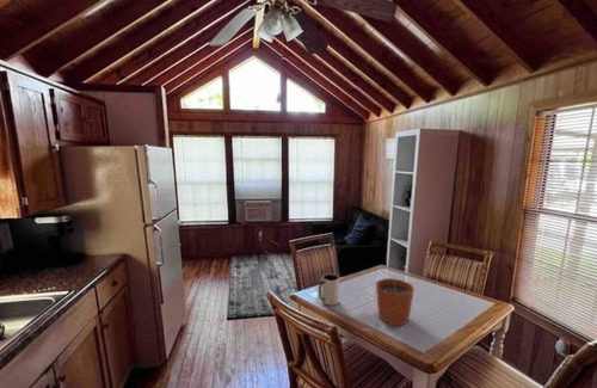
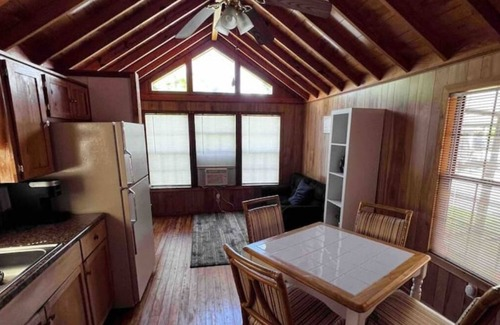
- pitcher [318,273,340,307]
- plant pot [375,266,416,327]
